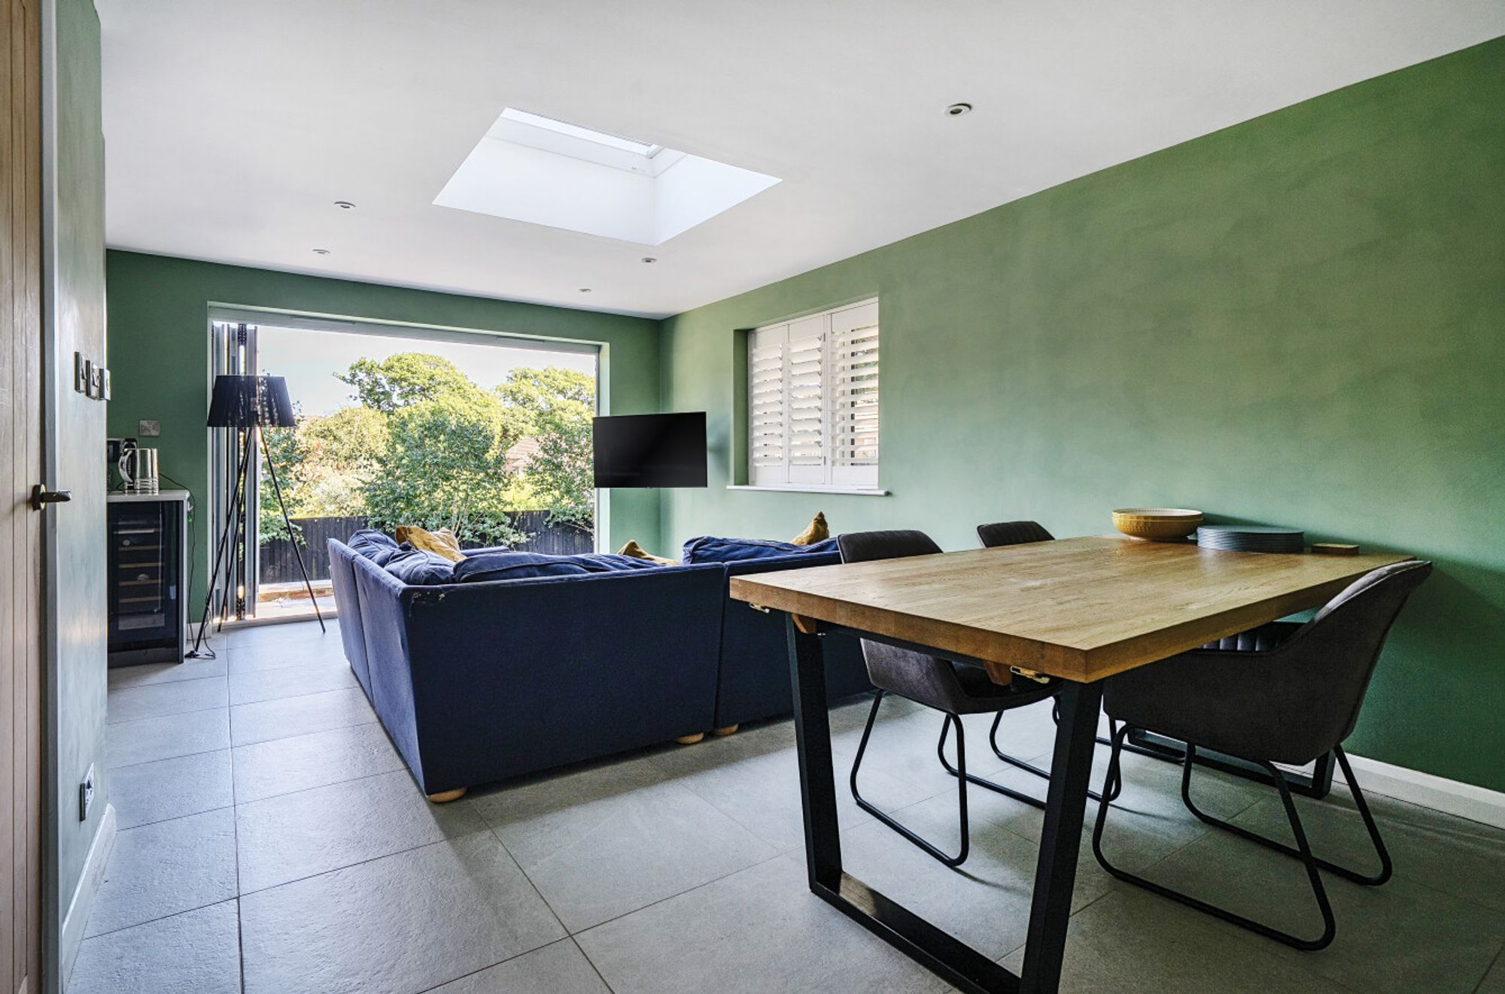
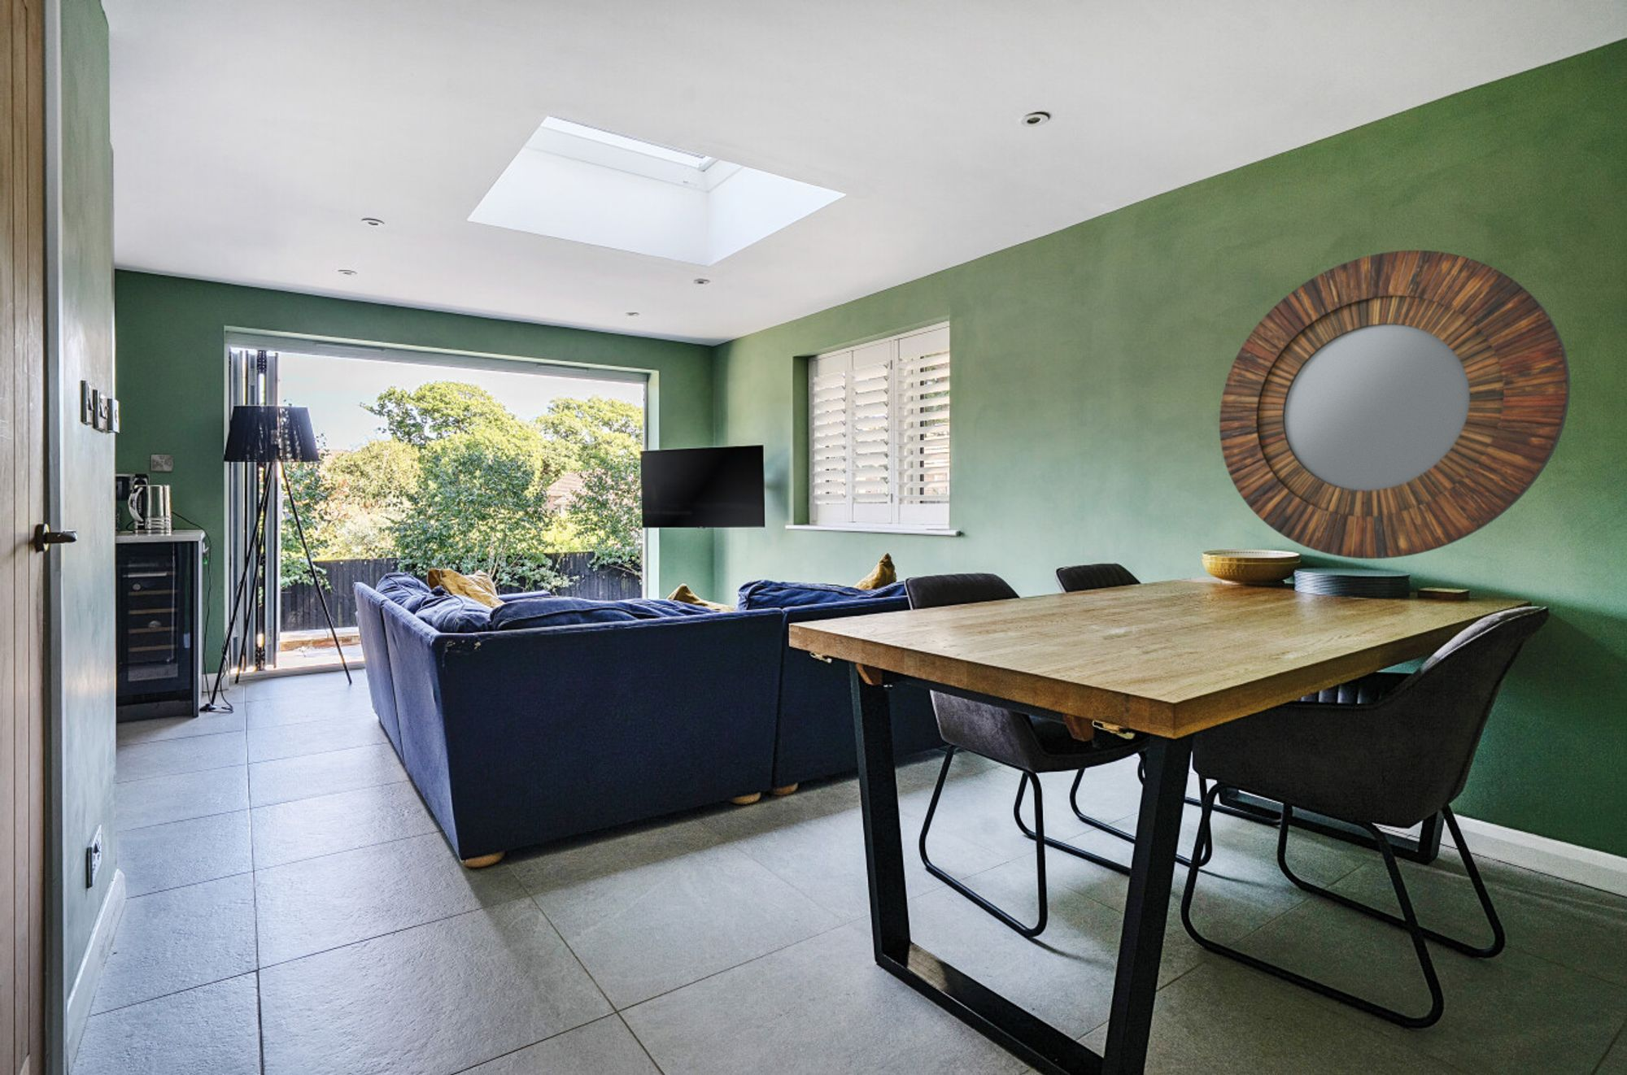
+ home mirror [1219,250,1571,559]
